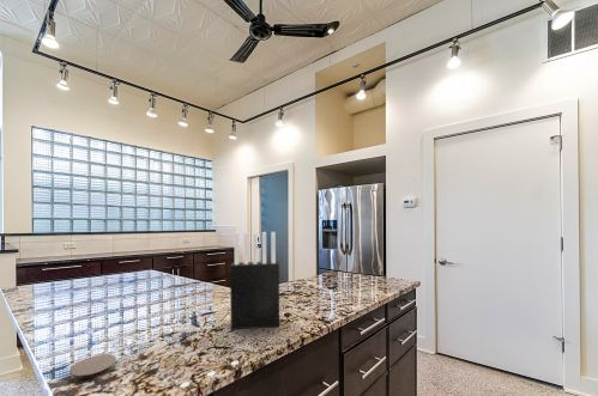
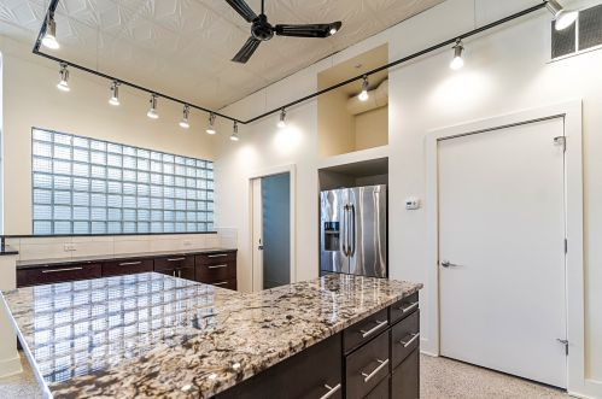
- knife block [229,231,280,331]
- coaster [70,353,117,380]
